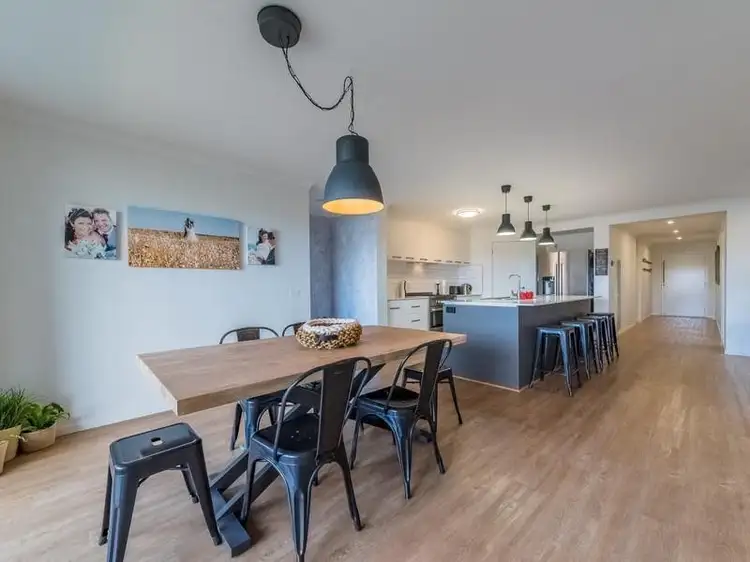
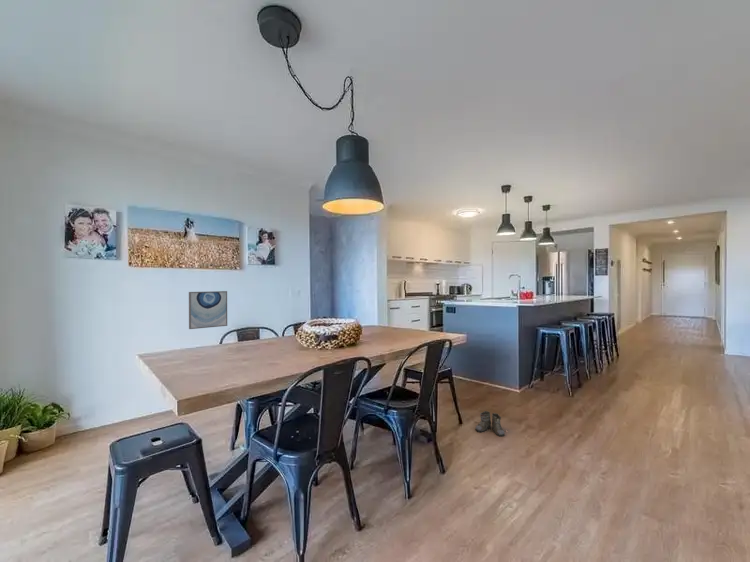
+ wall art [188,290,228,330]
+ boots [475,410,506,437]
